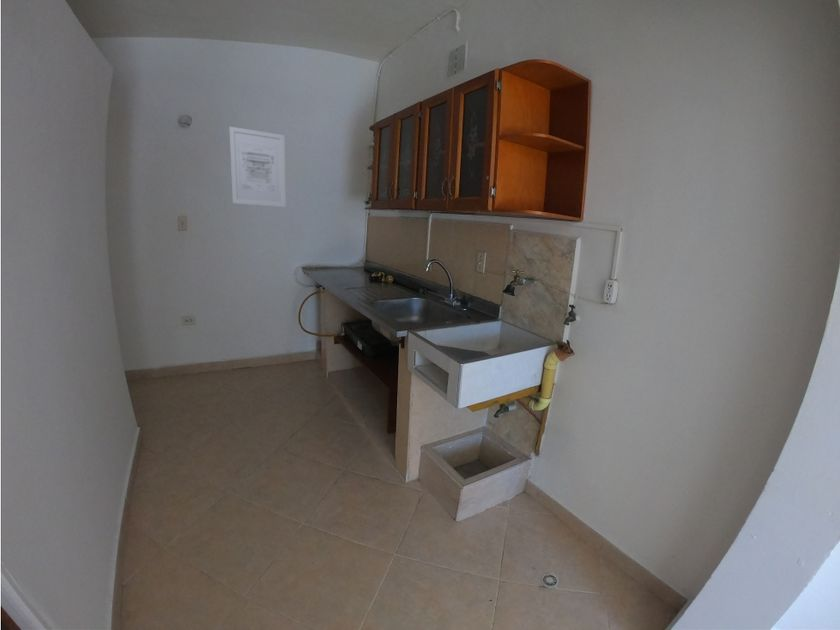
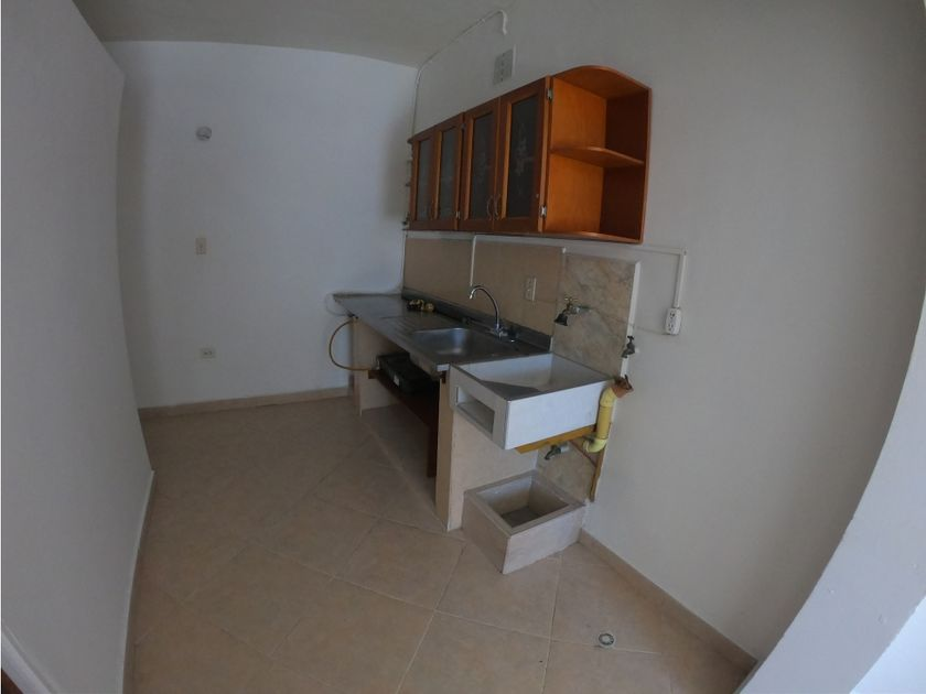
- wall art [228,125,287,208]
